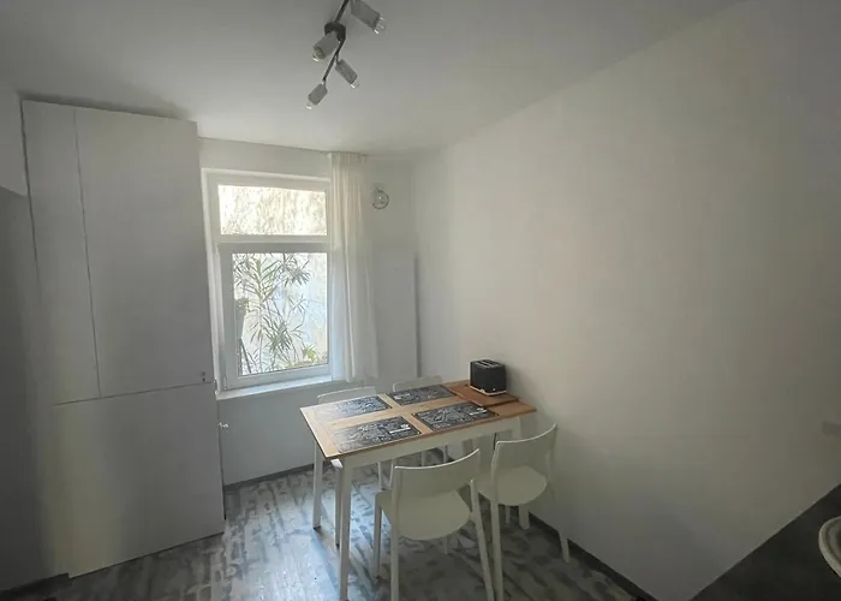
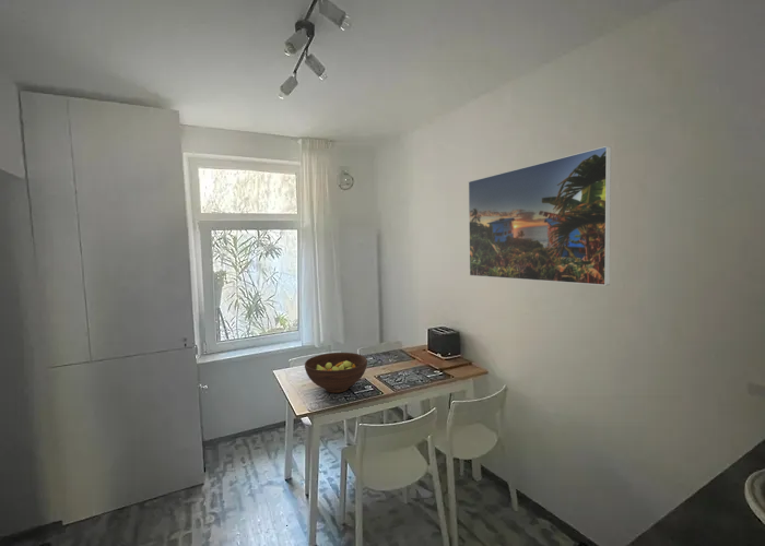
+ fruit bowl [304,352,368,394]
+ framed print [468,145,612,286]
